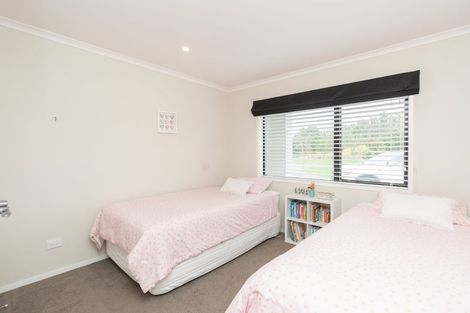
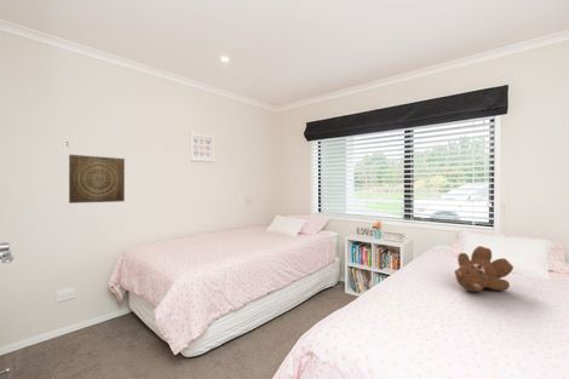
+ teddy bear [454,245,515,292]
+ wall art [68,154,126,205]
